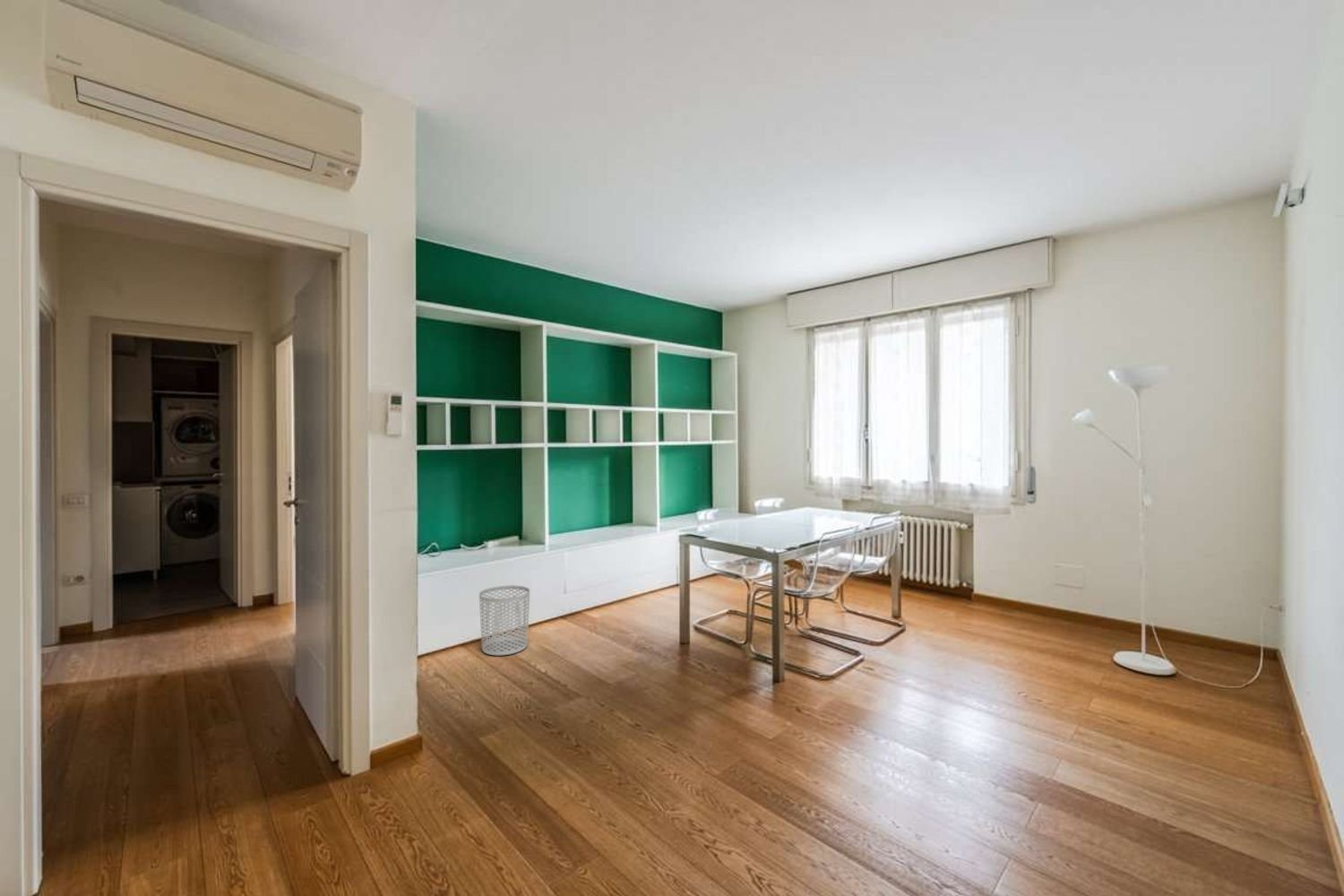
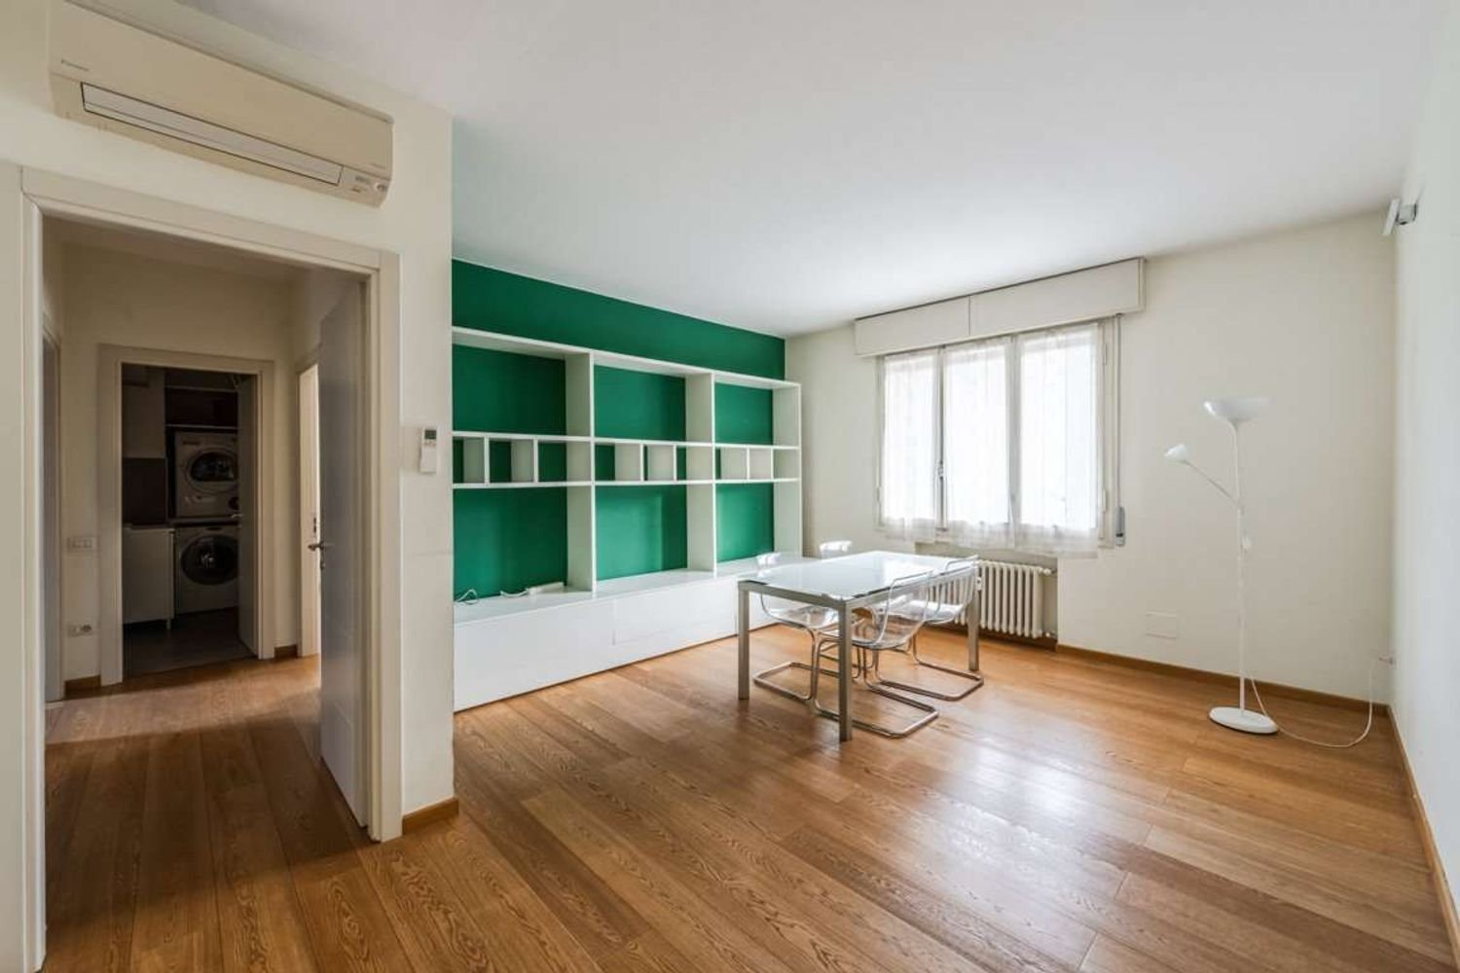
- waste bin [478,584,530,657]
